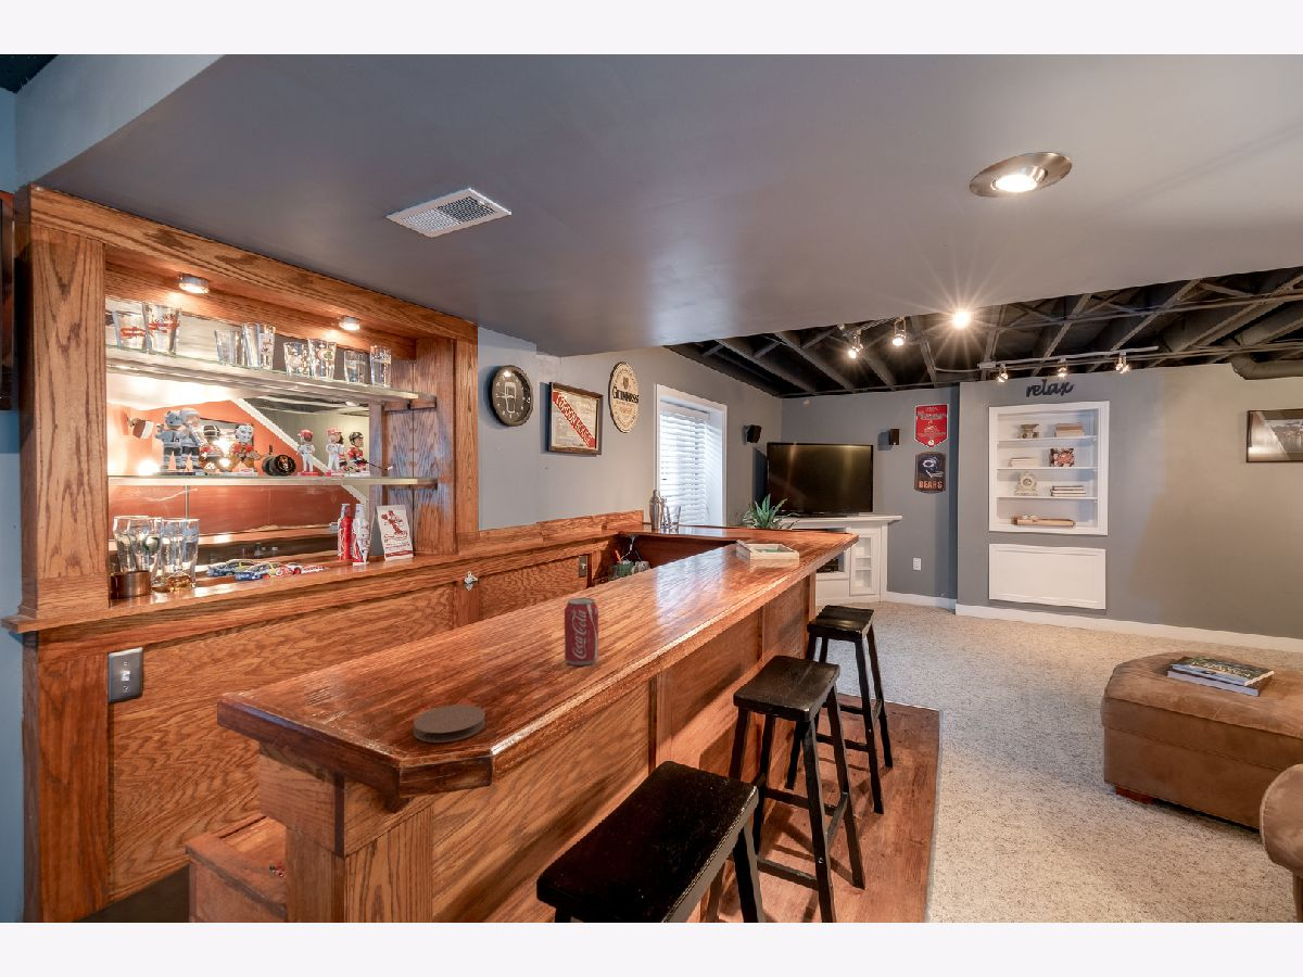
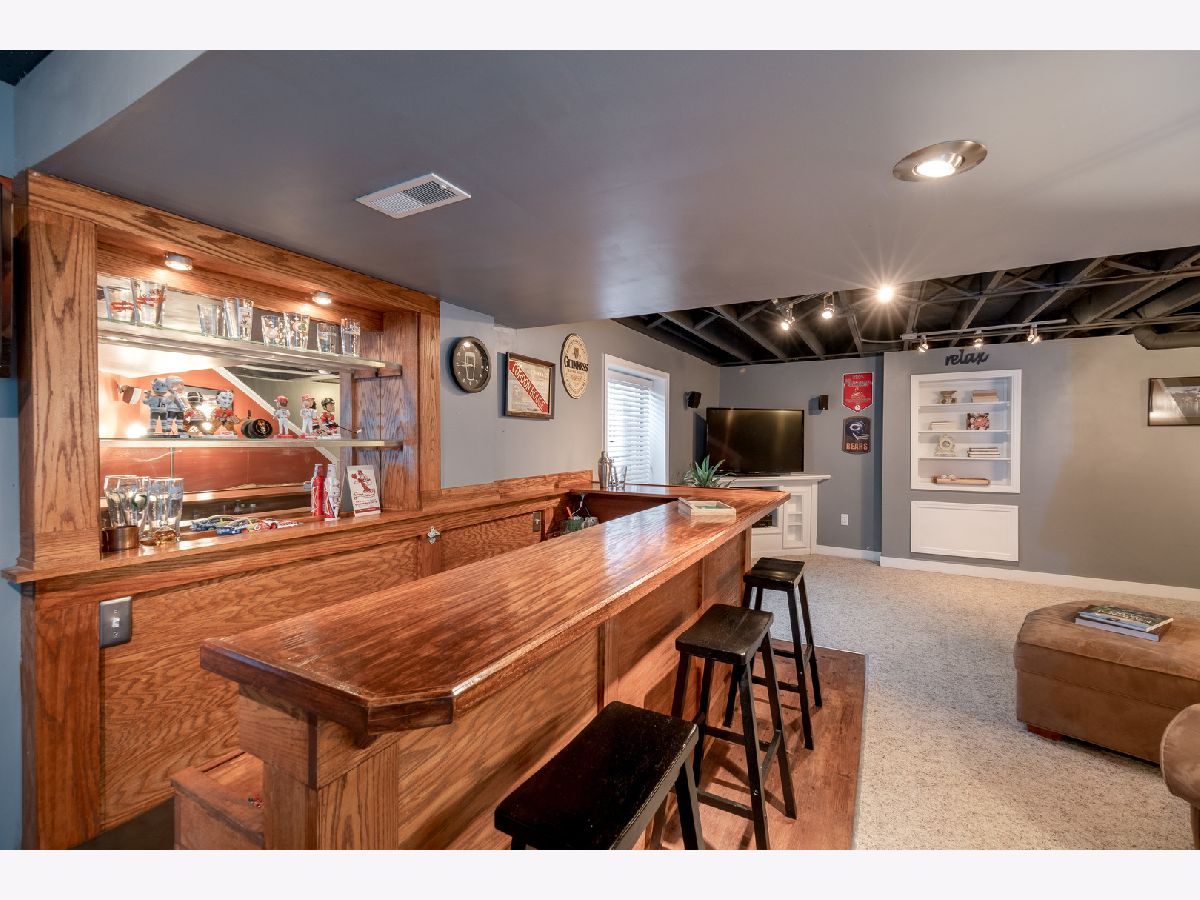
- beverage can [564,597,599,667]
- coaster [413,703,486,744]
